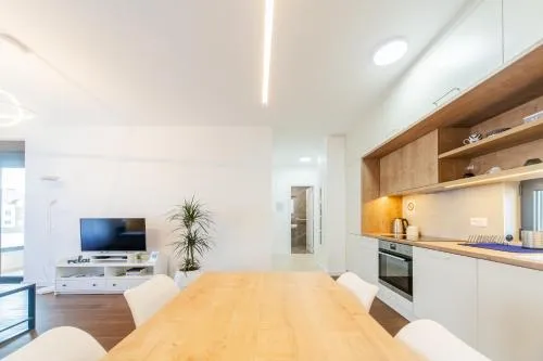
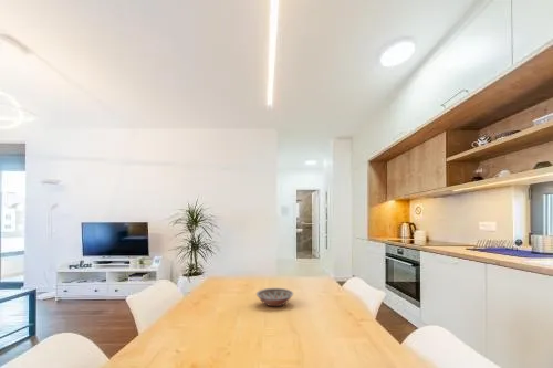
+ bowl [255,287,294,307]
